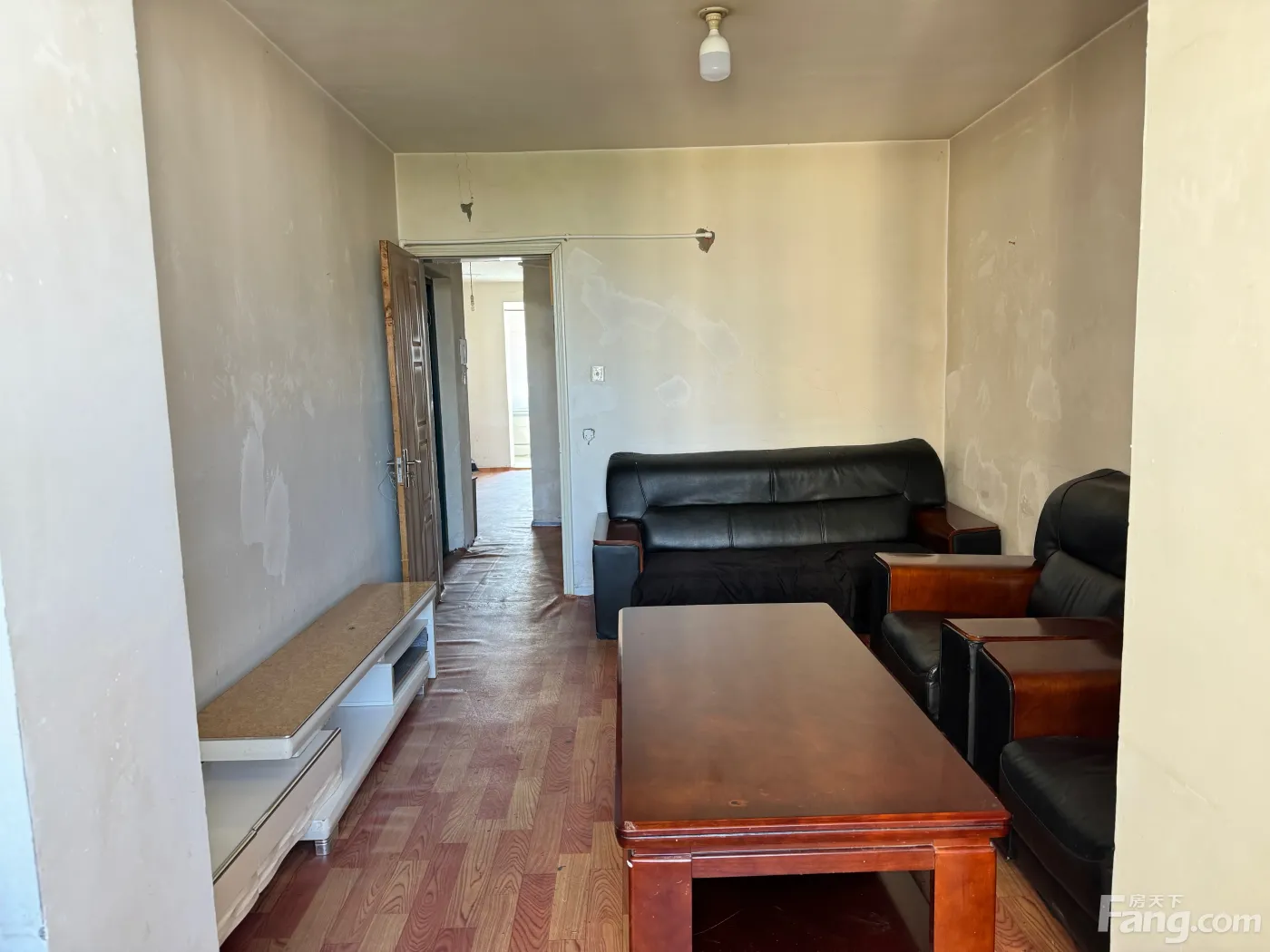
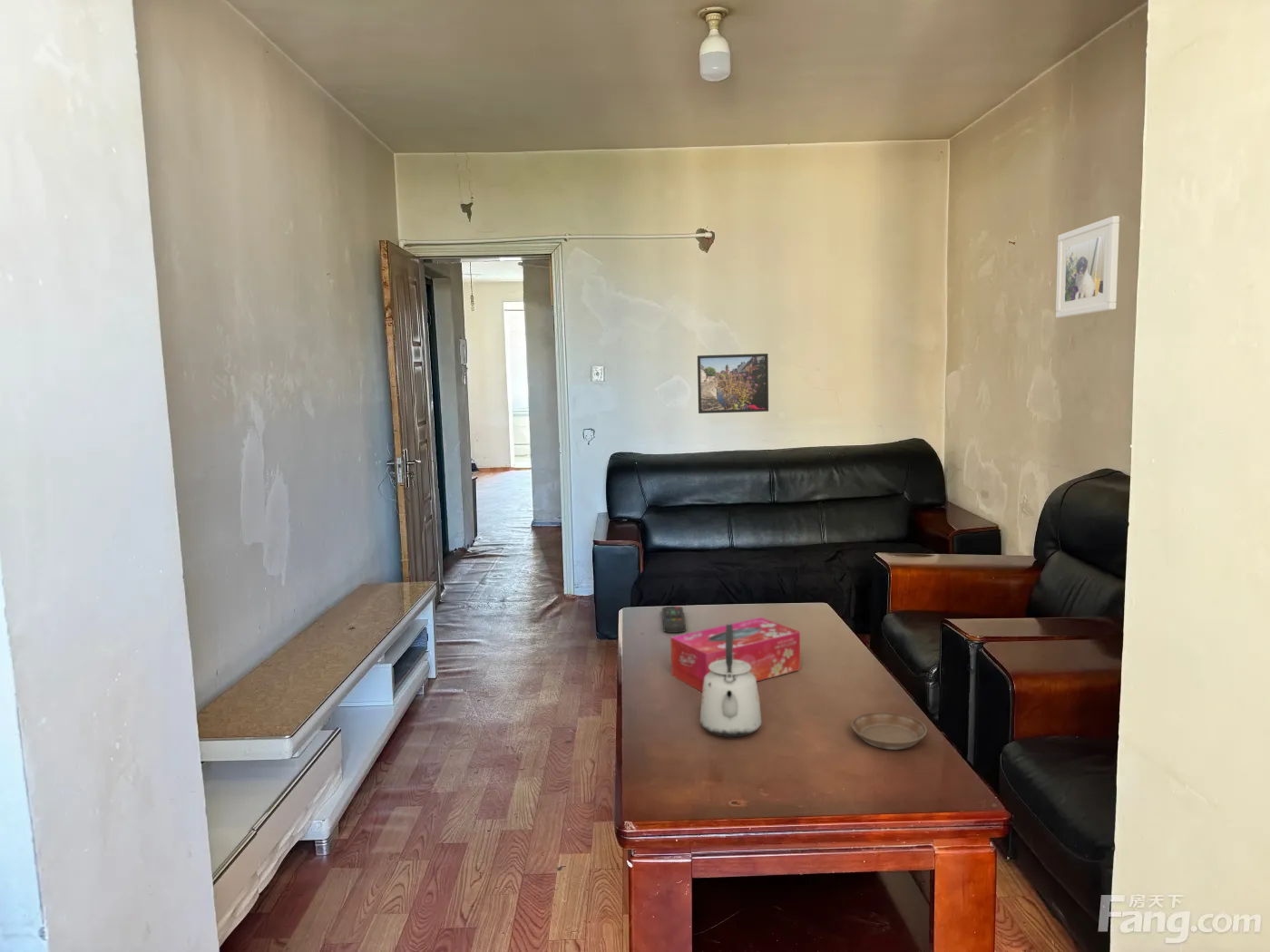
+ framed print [1055,215,1120,318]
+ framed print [697,353,769,414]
+ tissue box [669,617,801,693]
+ saucer [851,711,928,751]
+ kettle [699,624,762,738]
+ remote control [661,606,687,634]
